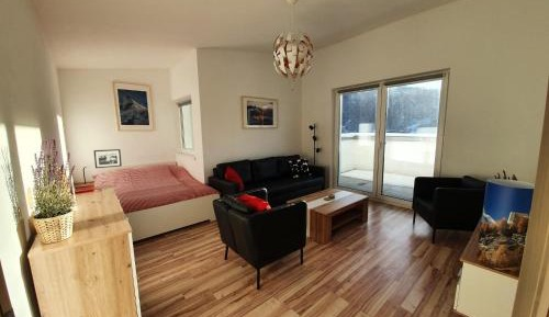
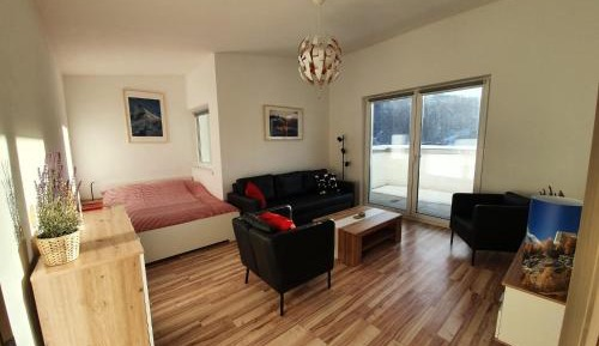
- picture frame [92,148,123,169]
